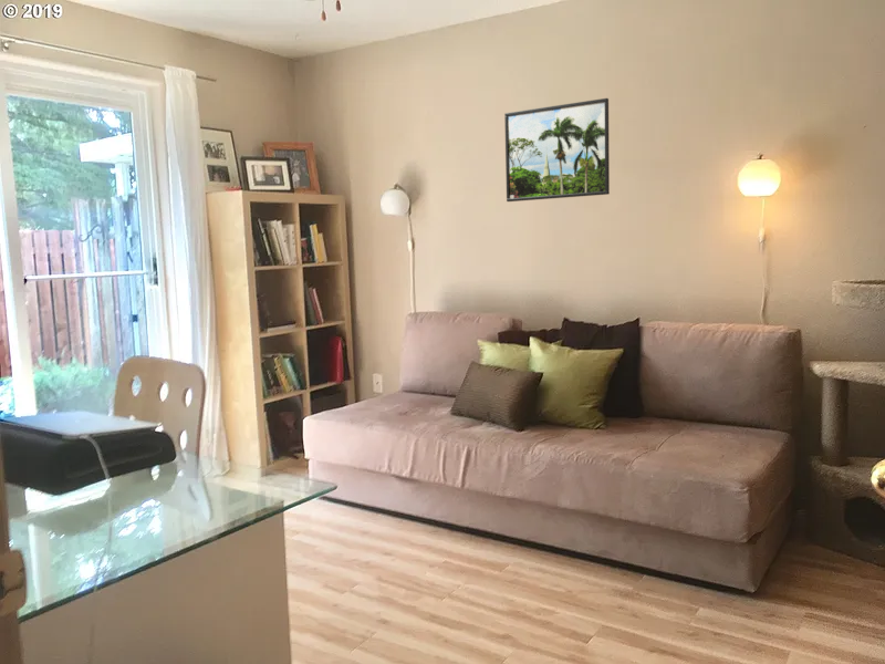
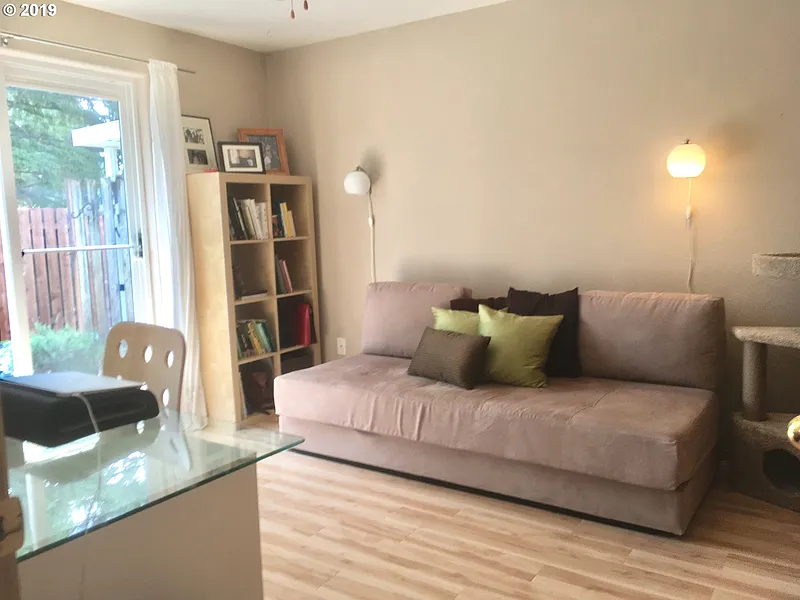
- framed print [503,97,611,203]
